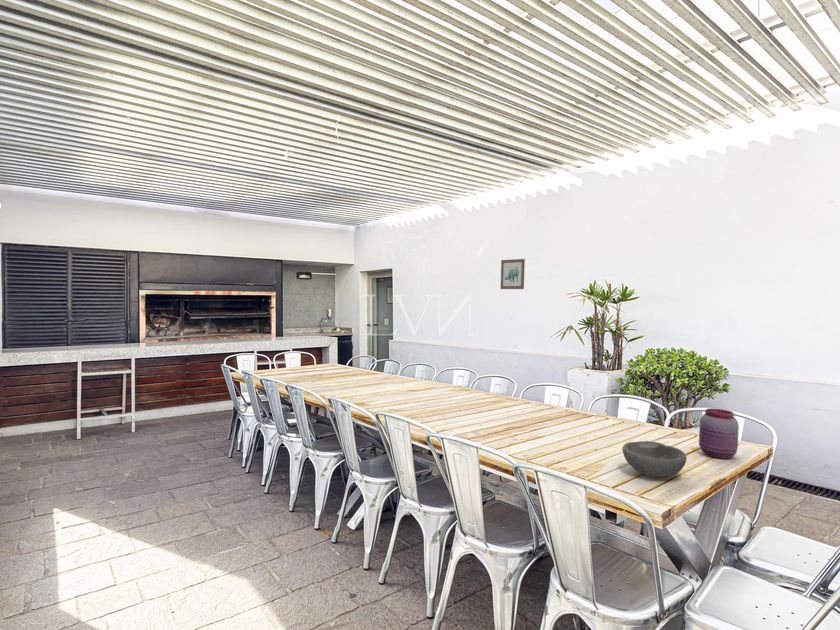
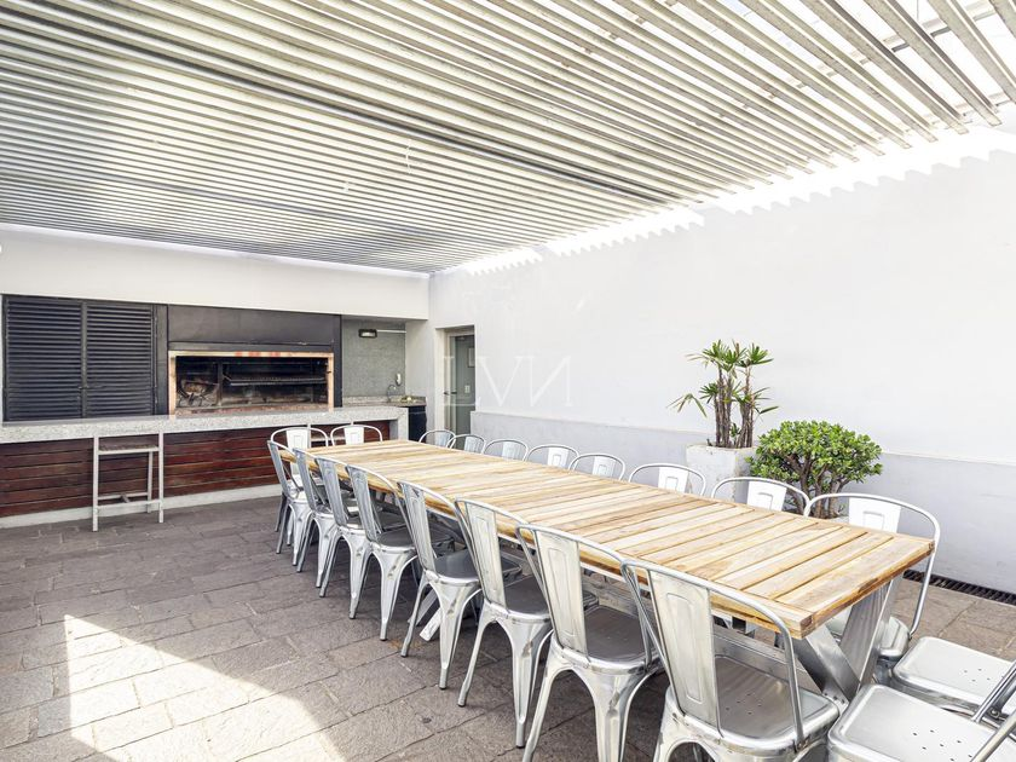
- wall art [500,258,526,290]
- bowl [621,440,688,478]
- jar [698,407,740,459]
